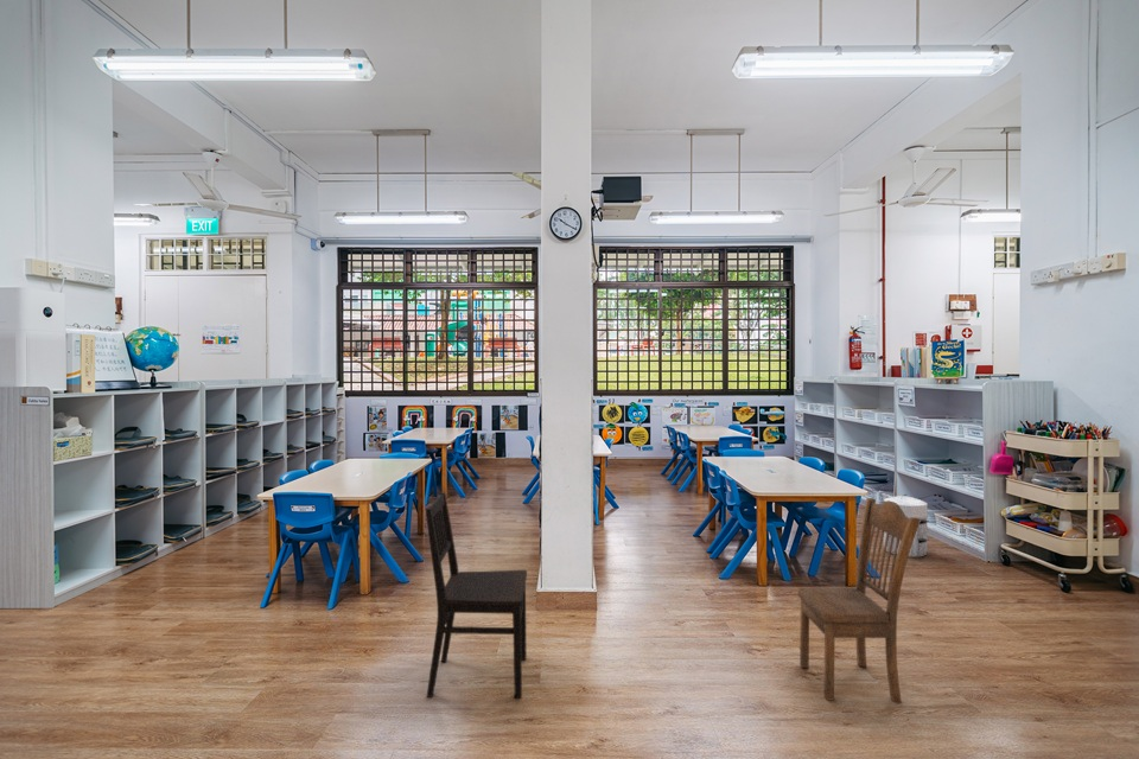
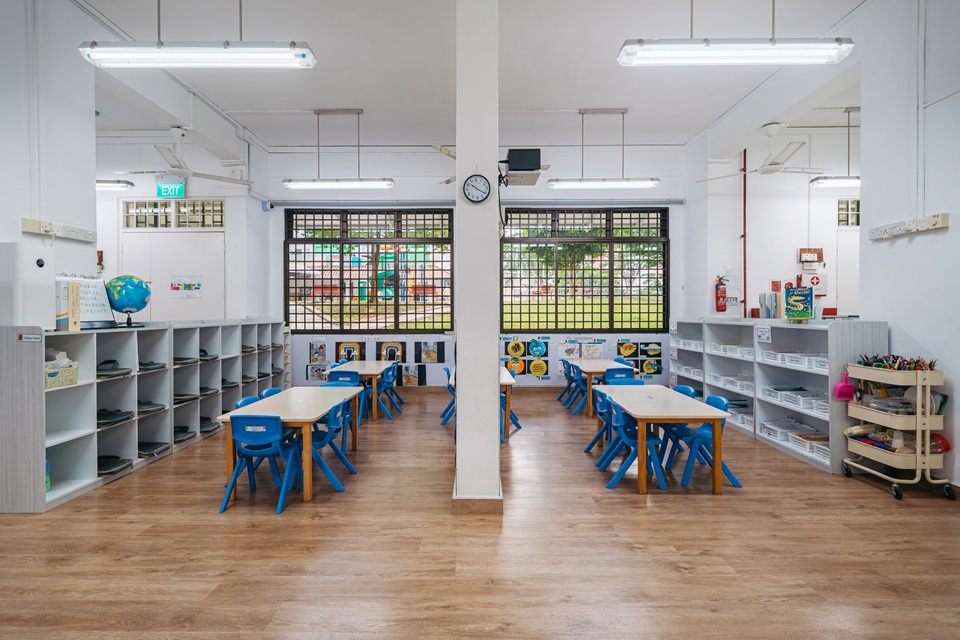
- waste bin [883,493,930,559]
- dining chair [425,491,528,700]
- dining chair [796,497,921,703]
